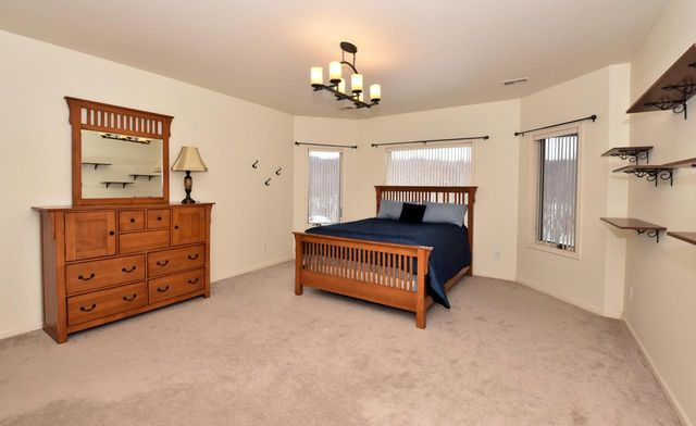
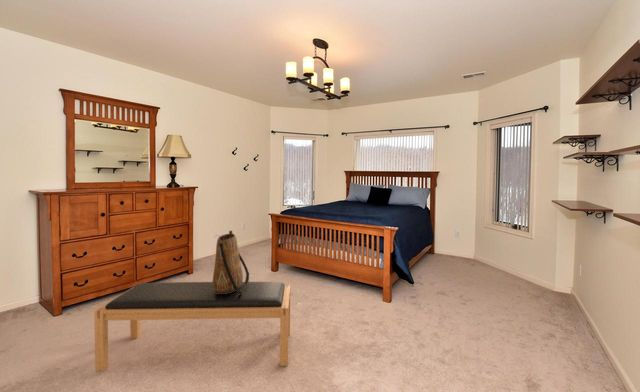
+ bench [93,281,292,372]
+ tote bag [212,230,250,295]
